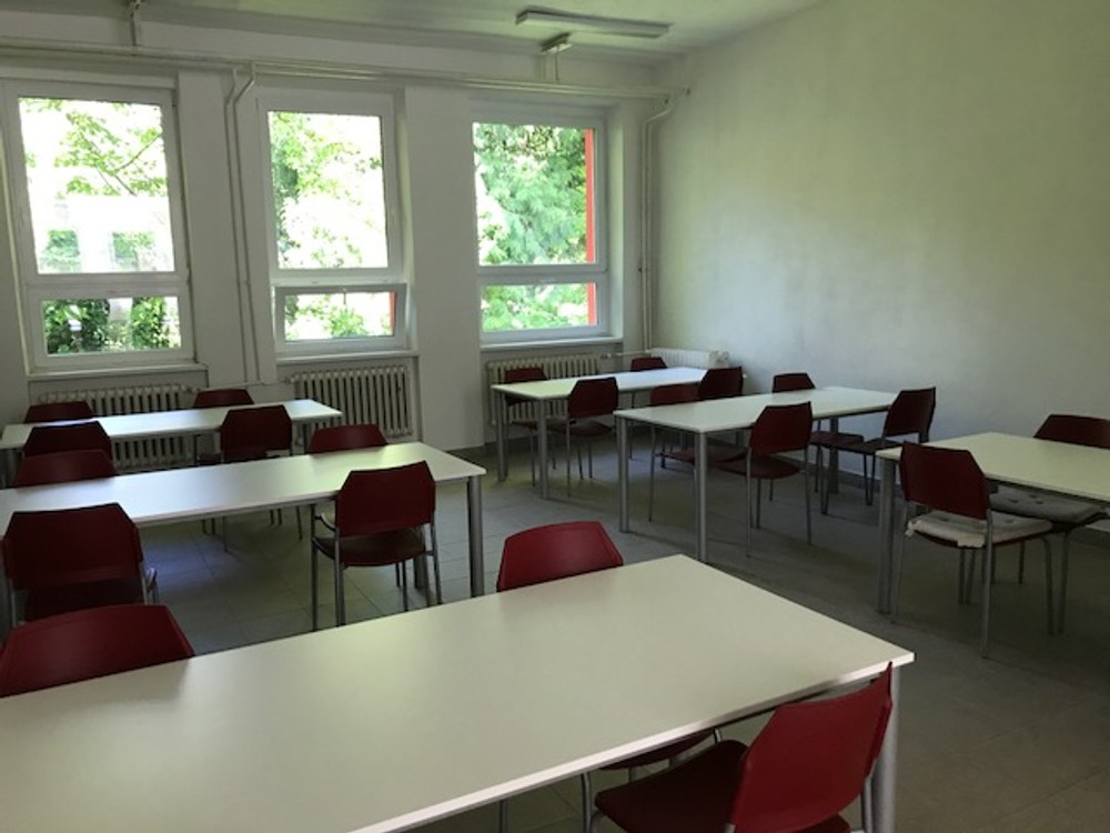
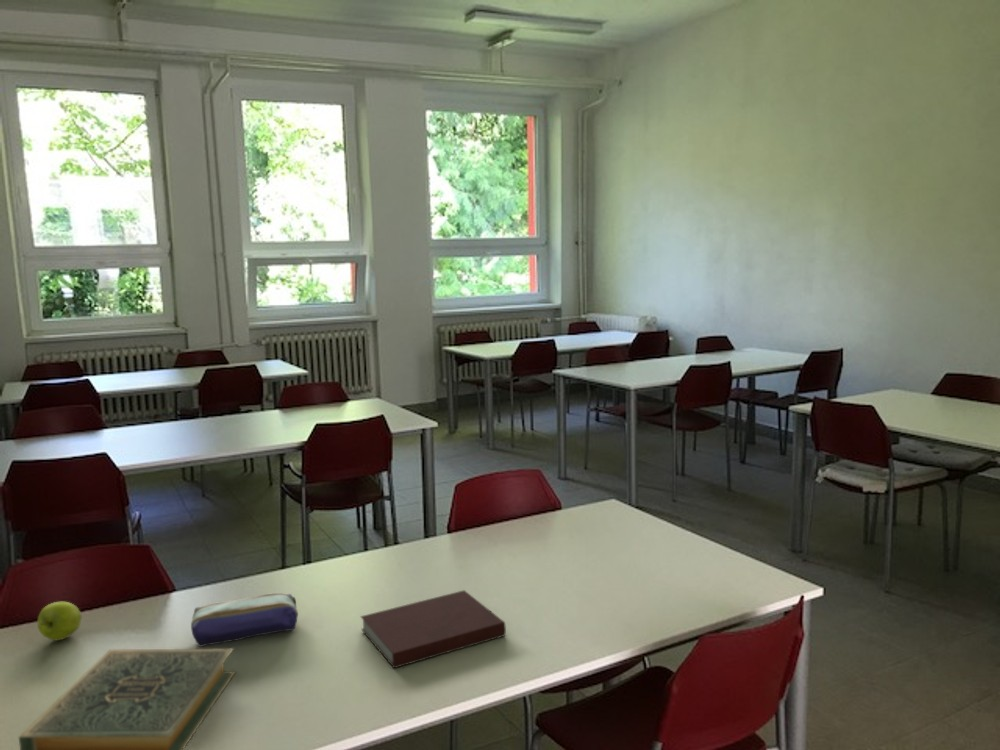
+ hardback book [18,647,236,750]
+ pencil case [190,592,299,648]
+ notebook [359,589,507,669]
+ apple [37,601,82,641]
